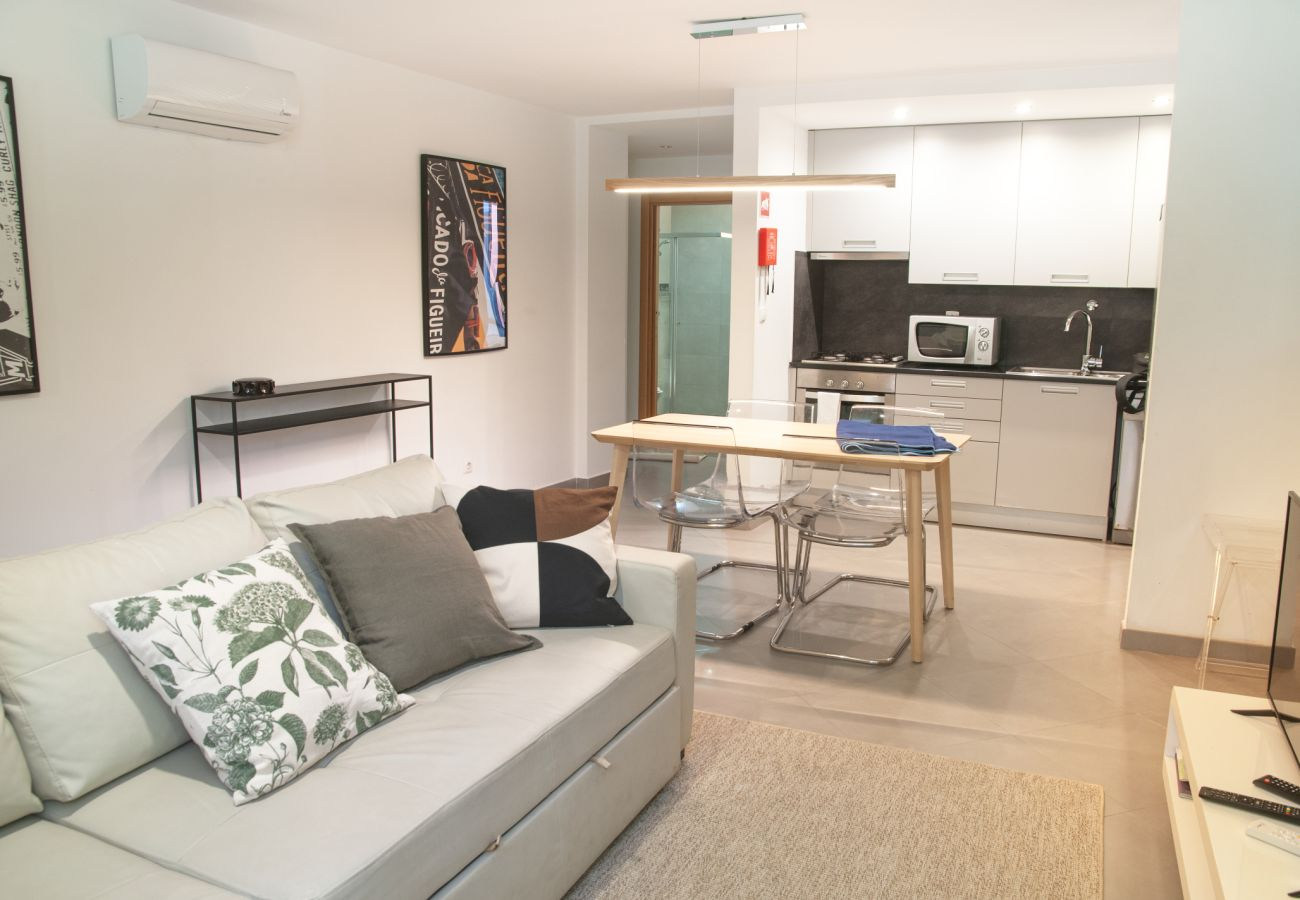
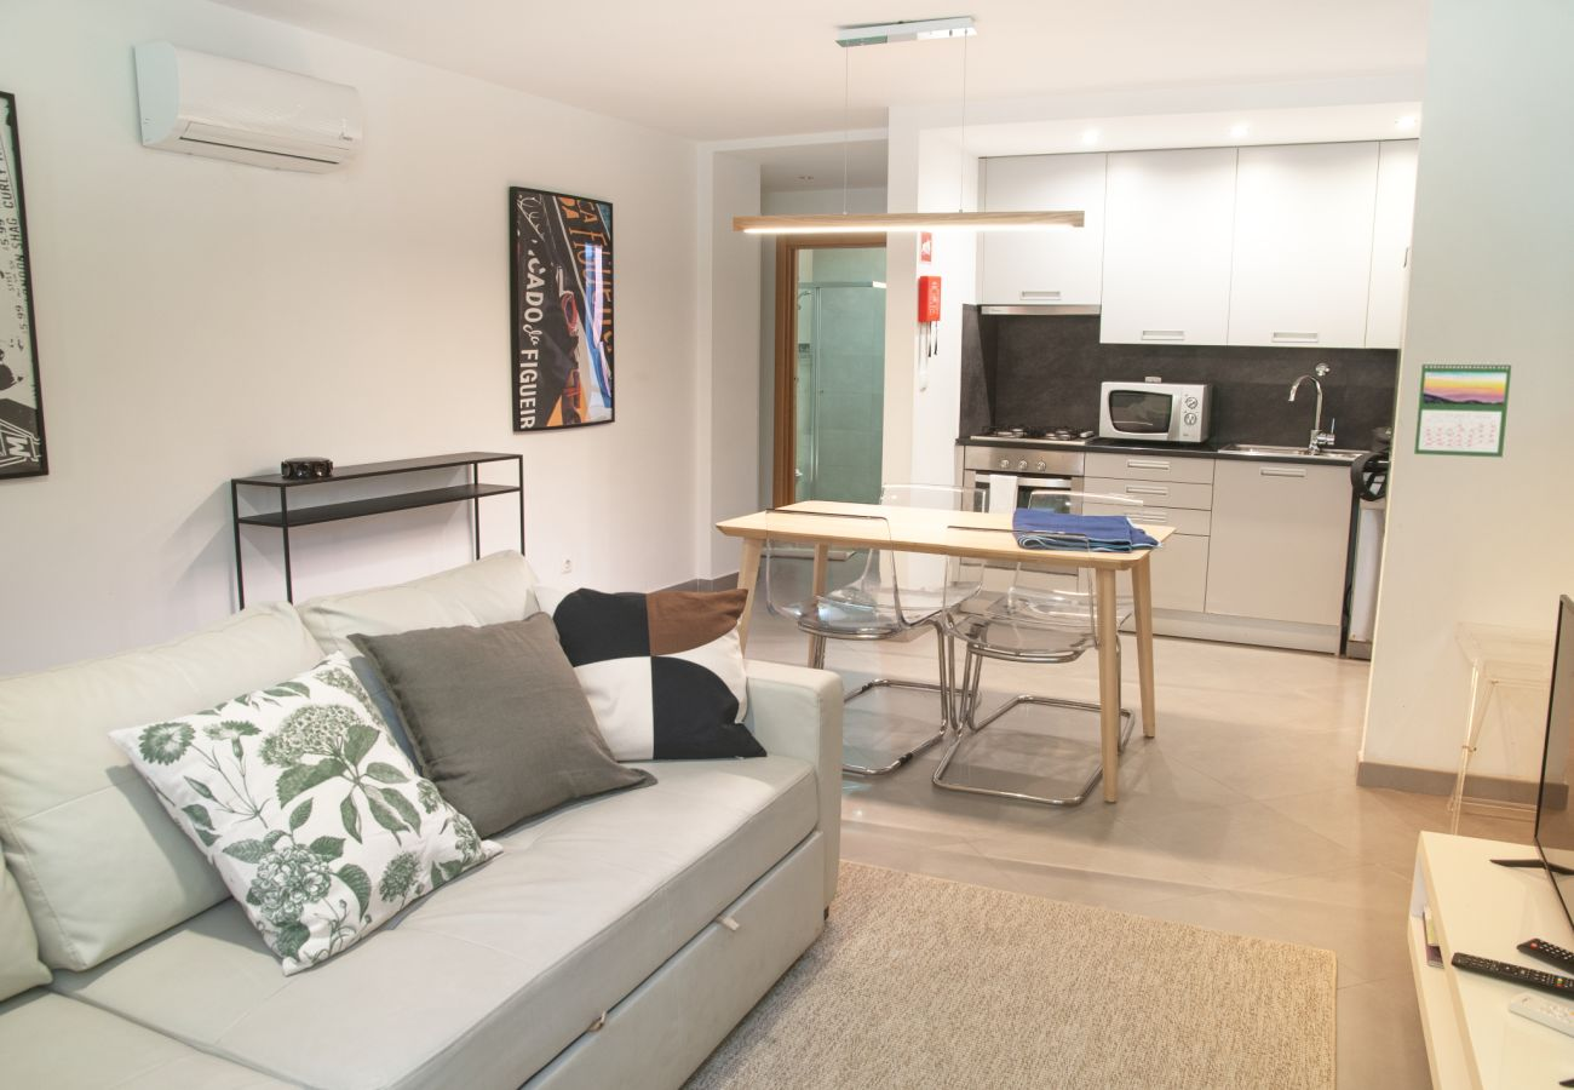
+ calendar [1413,358,1512,459]
